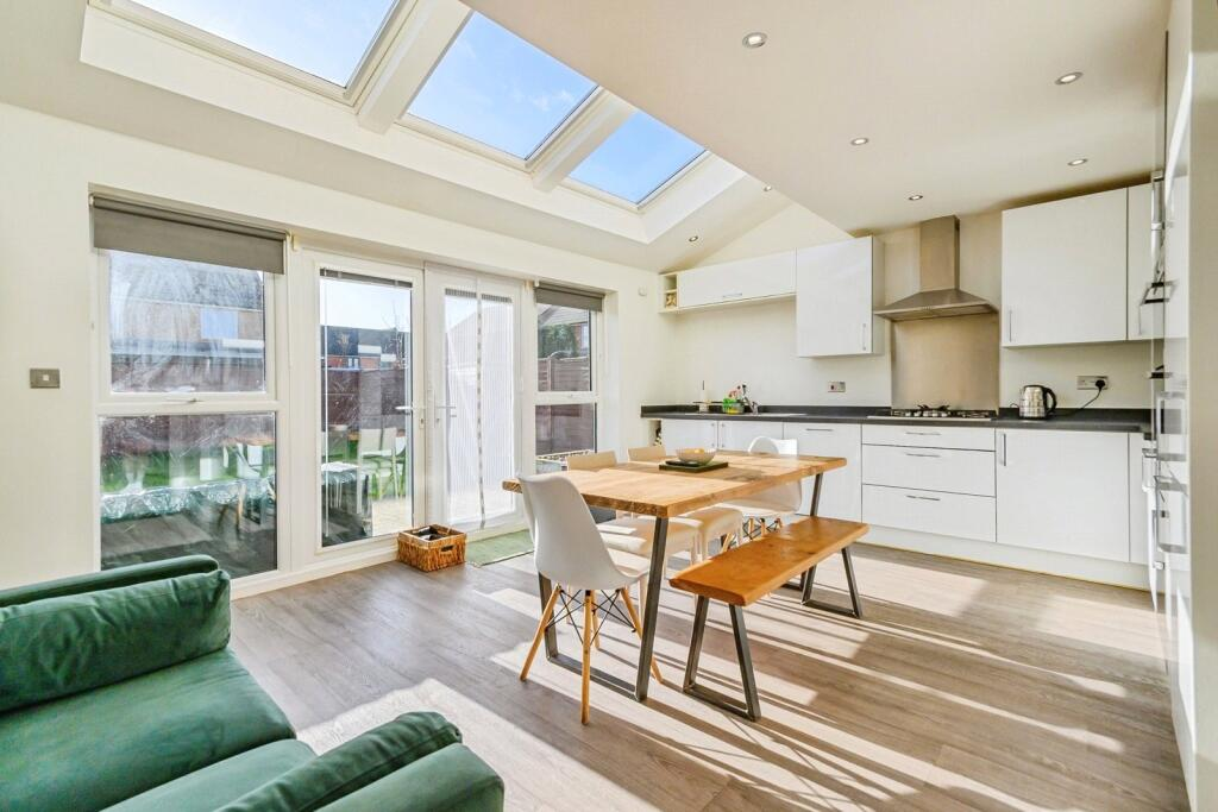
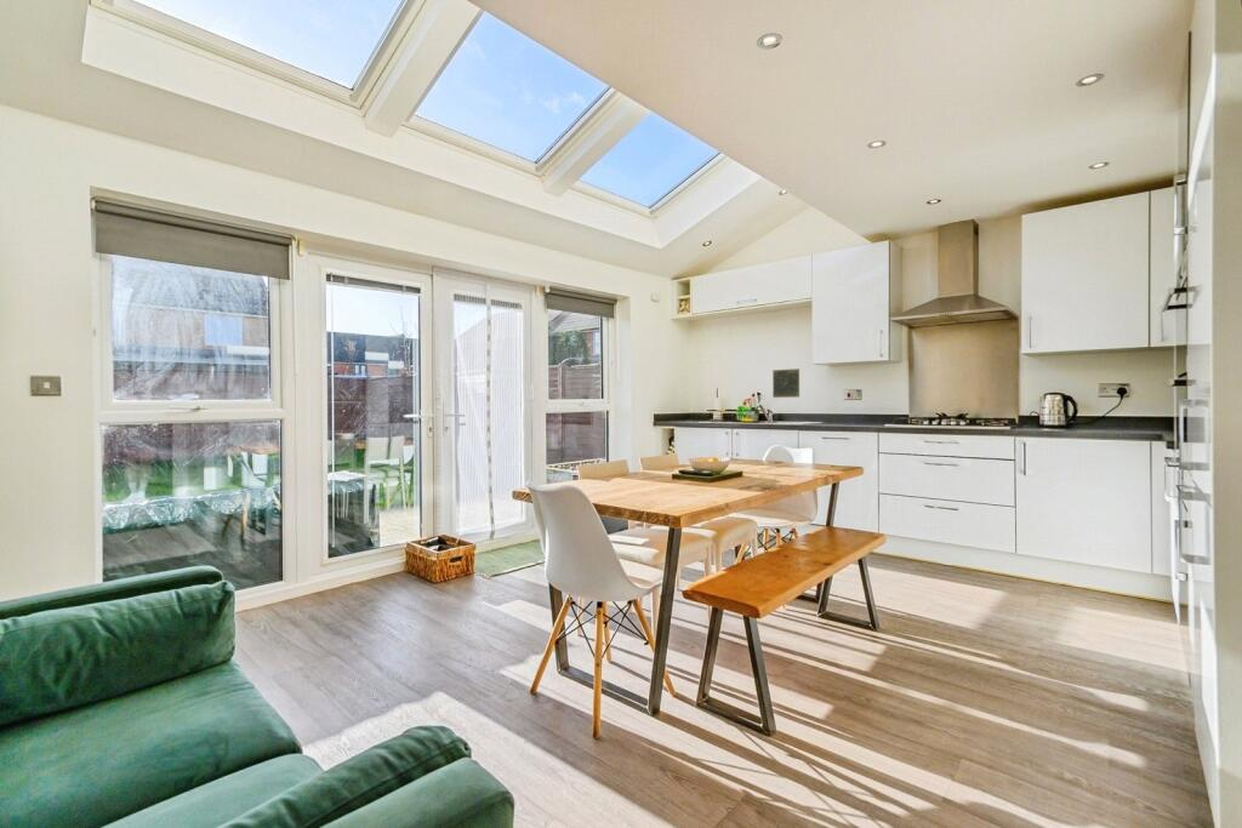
+ decorative tile [771,367,801,399]
